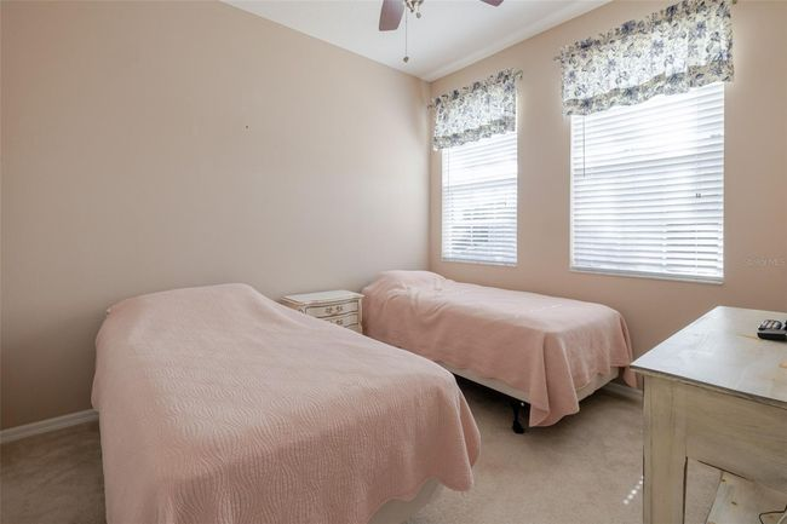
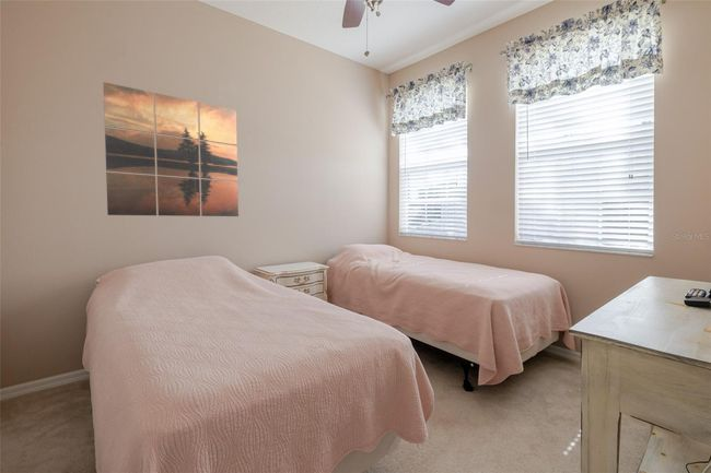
+ wall art [103,81,240,217]
